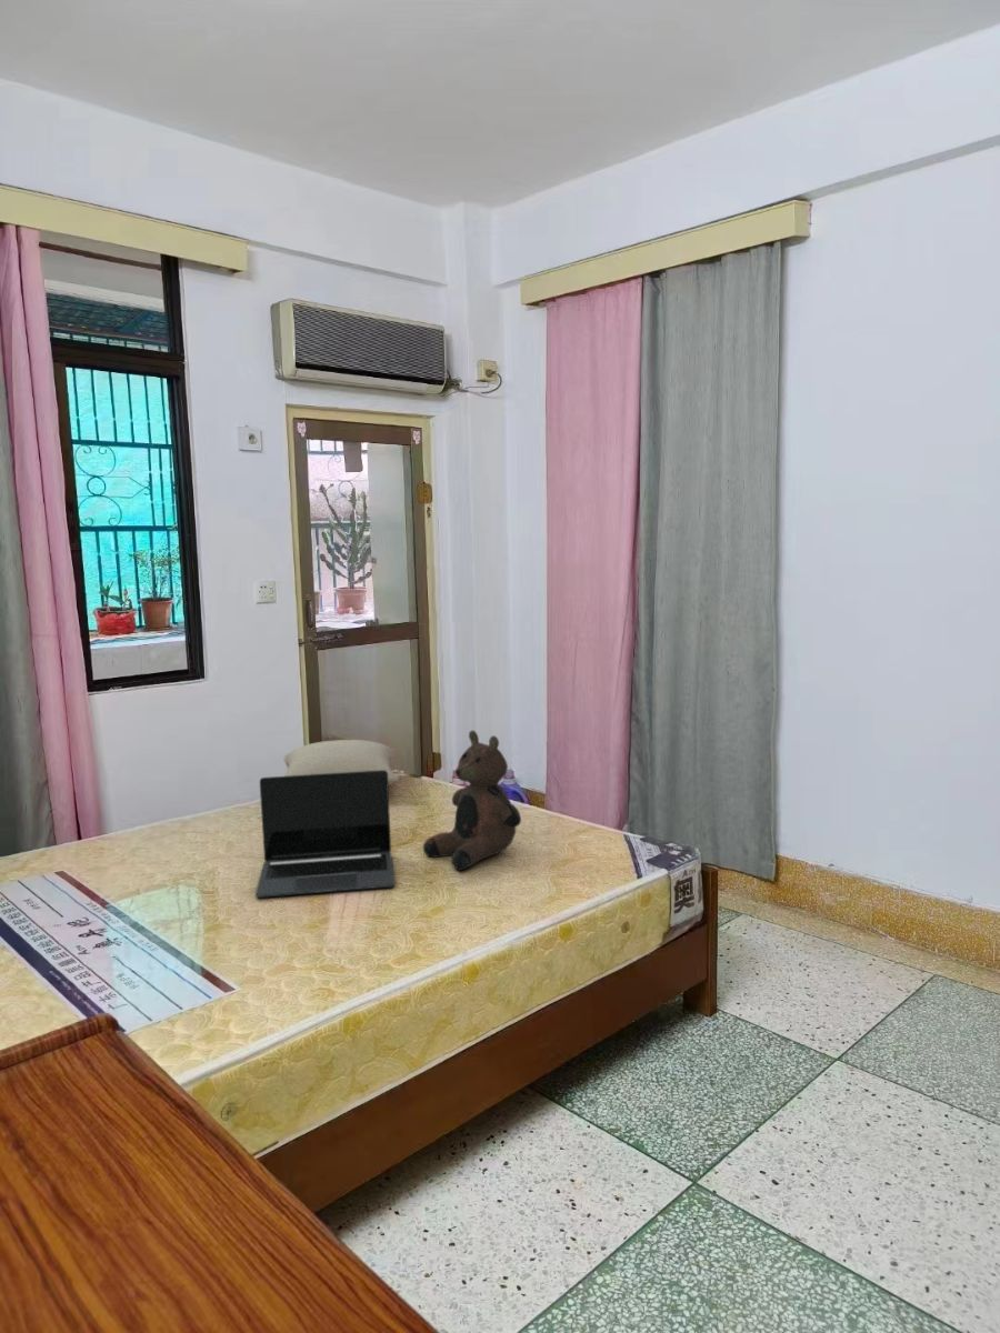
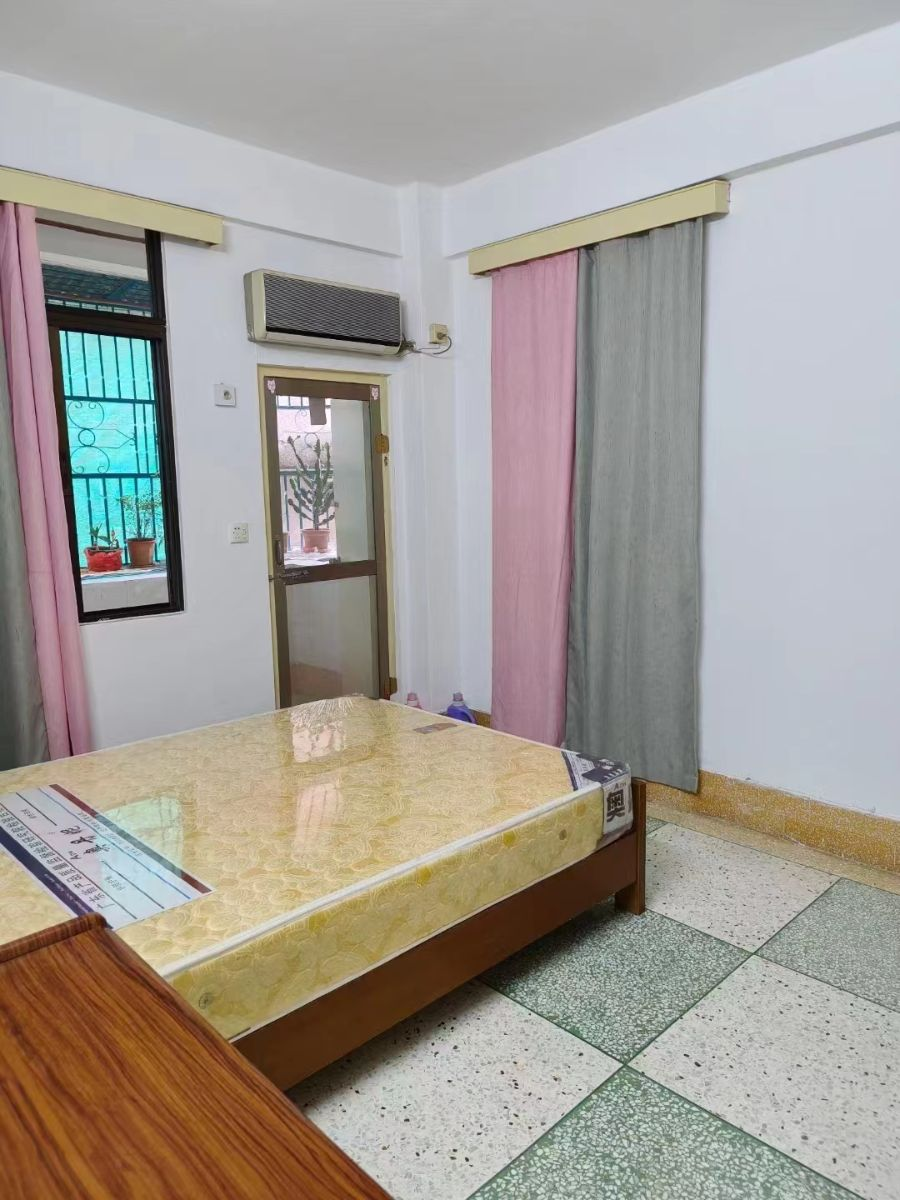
- teddy bear [422,730,522,871]
- laptop [254,770,396,899]
- pillow [283,739,400,786]
